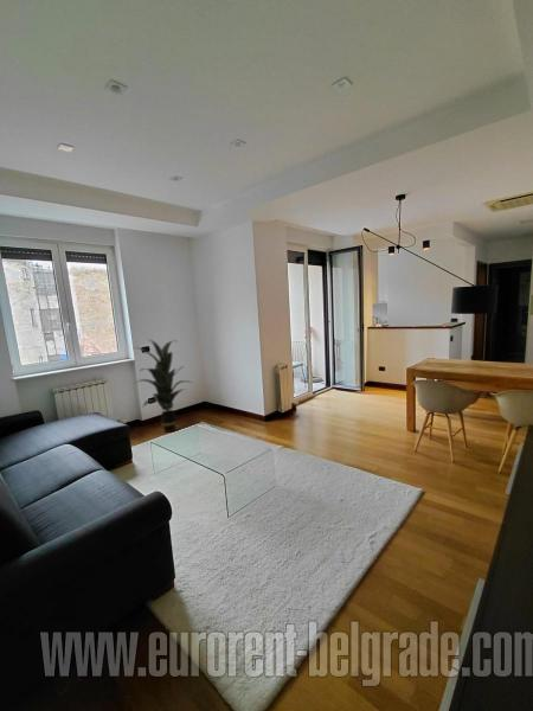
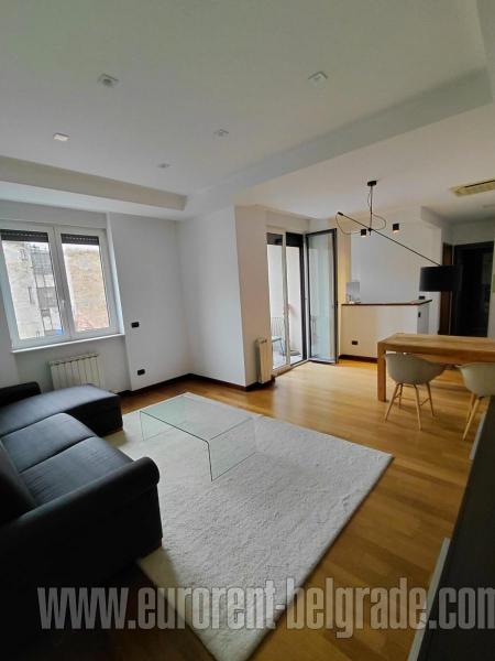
- indoor plant [130,338,193,434]
